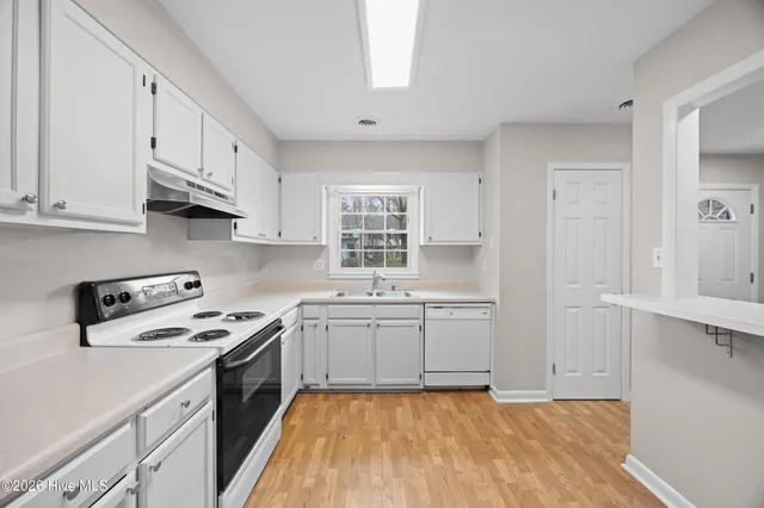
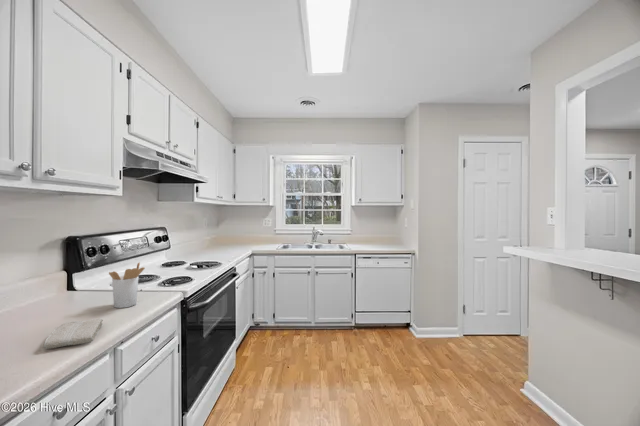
+ washcloth [43,318,103,349]
+ utensil holder [108,261,146,309]
